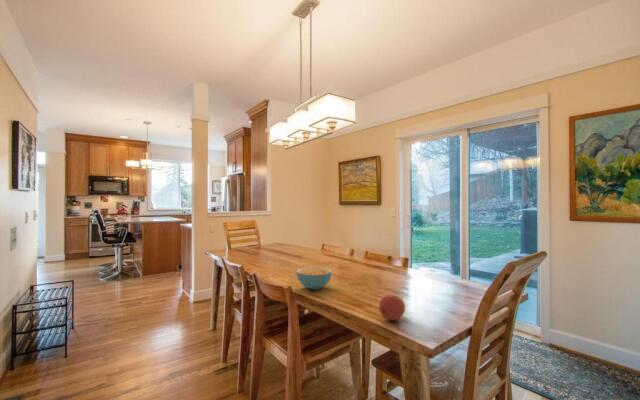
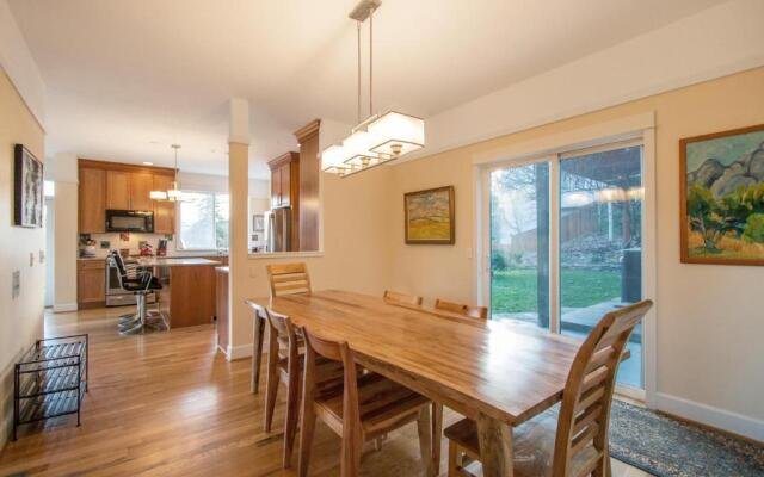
- cereal bowl [295,266,333,291]
- fruit [378,294,406,321]
